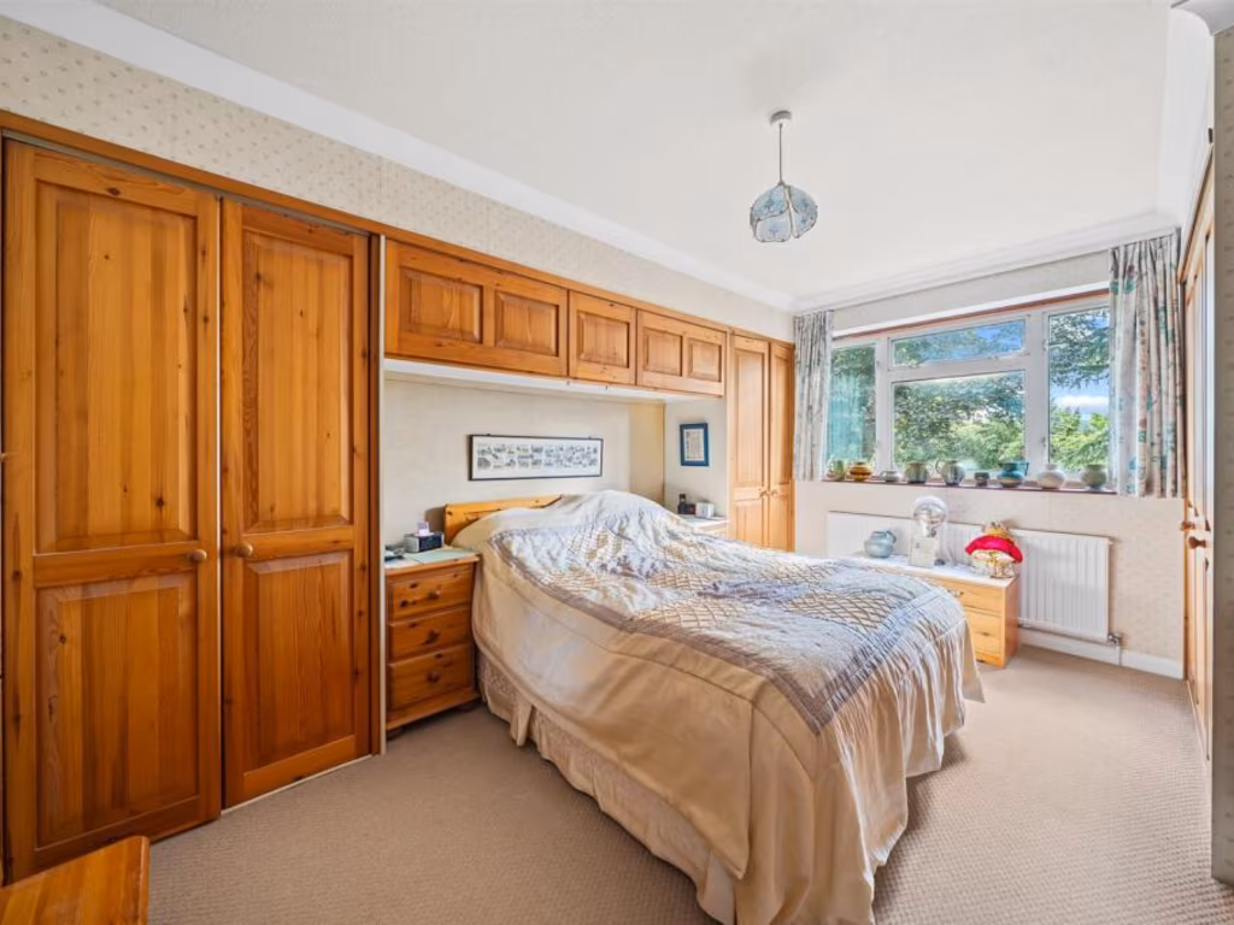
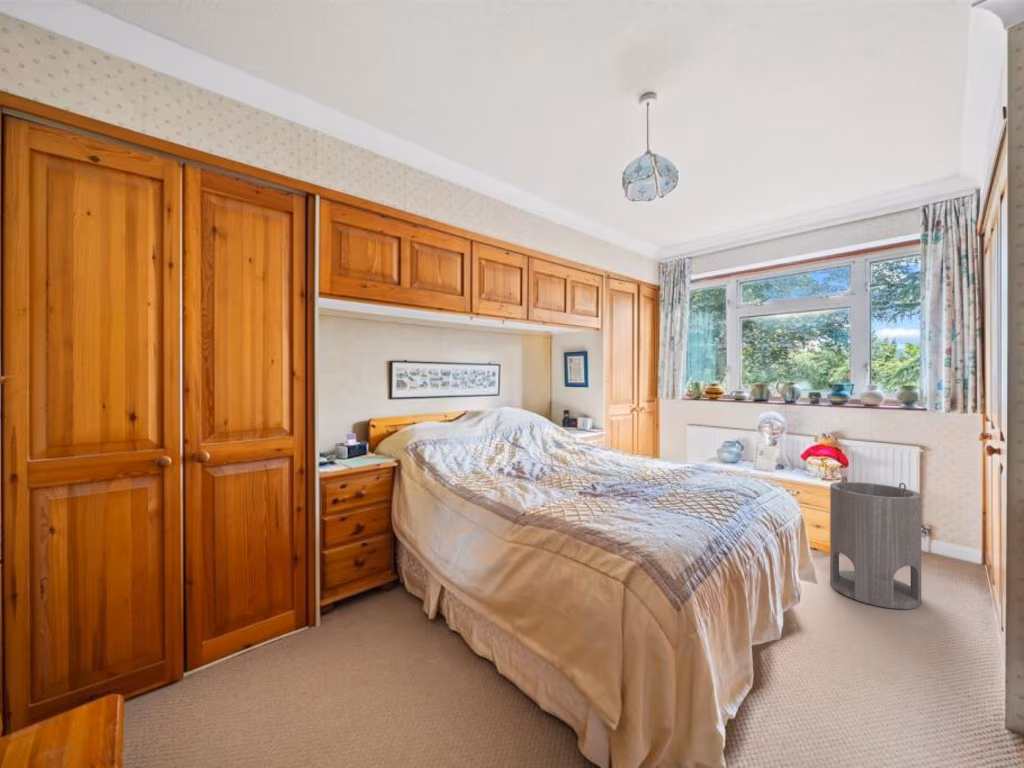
+ cylinder [829,476,922,610]
